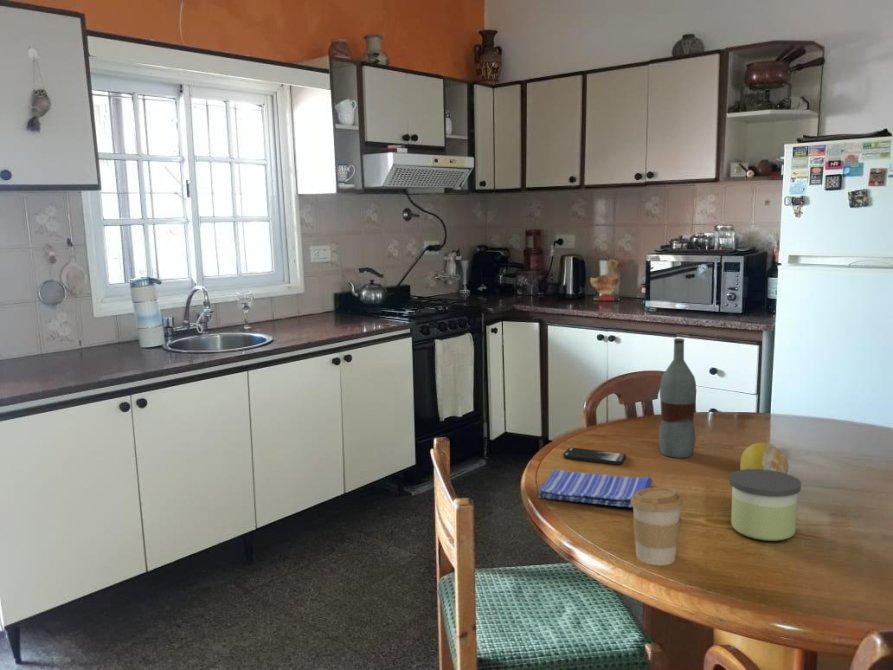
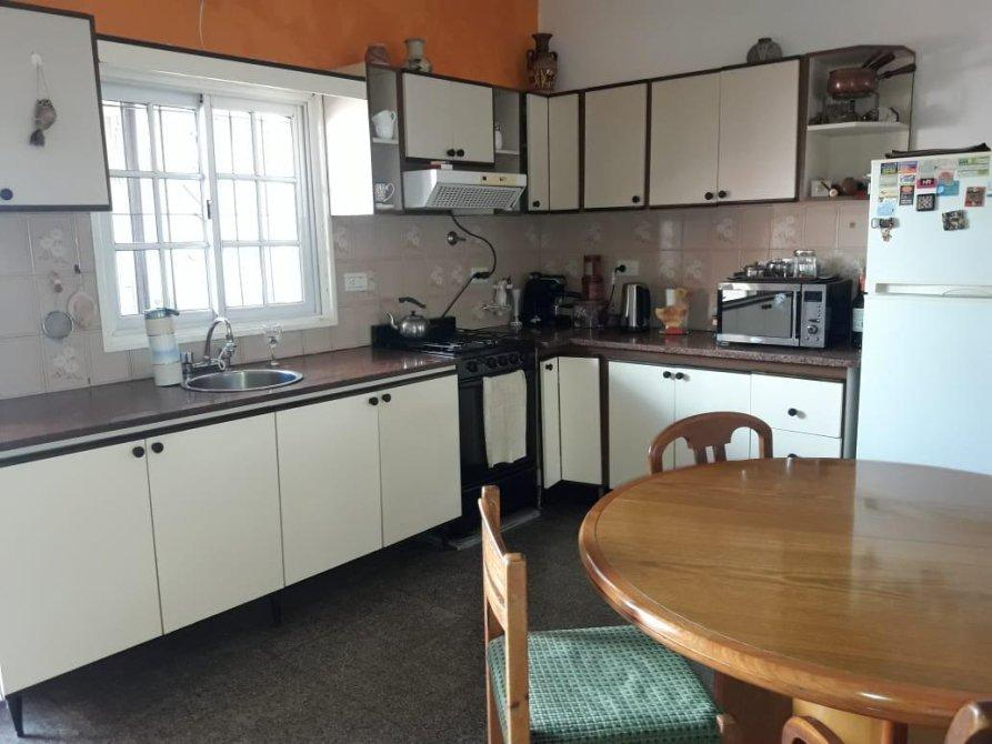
- dish towel [538,469,653,509]
- fruit [739,442,790,474]
- candle [728,469,802,542]
- coffee cup [631,486,684,567]
- bottle [658,337,698,459]
- smartphone [562,447,627,466]
